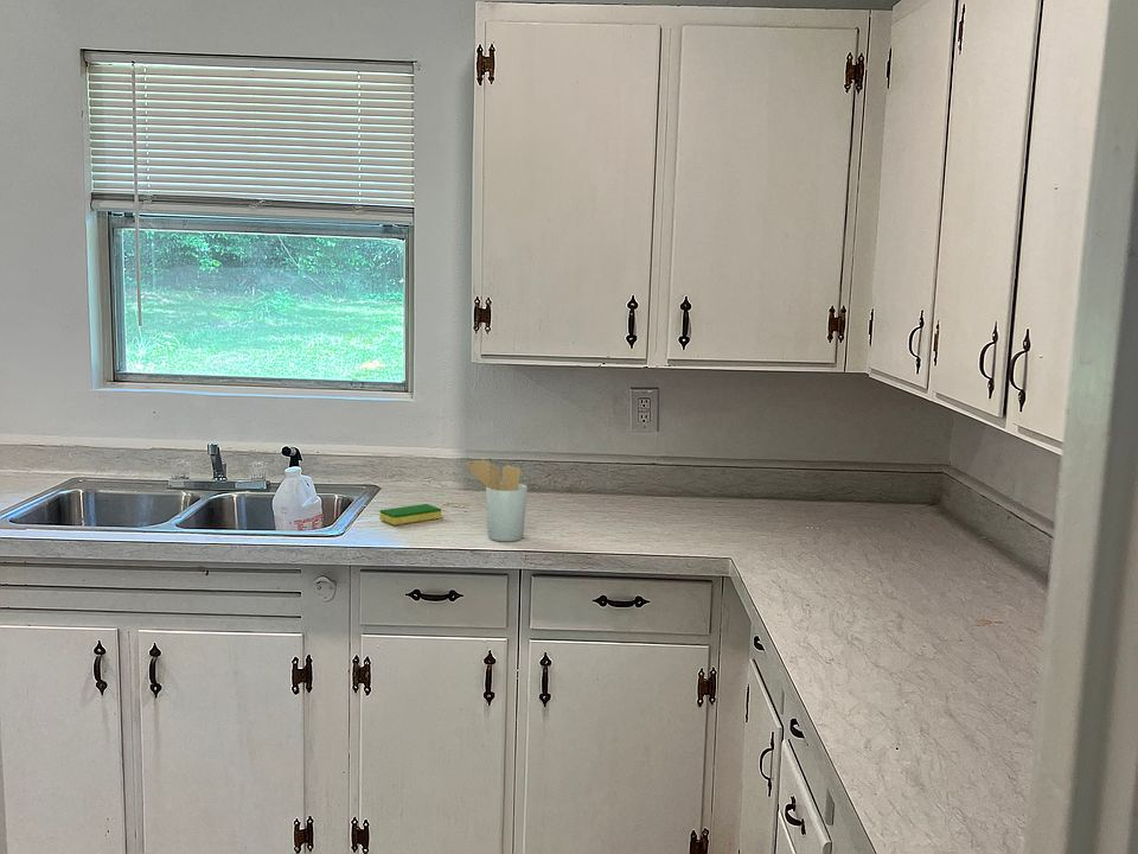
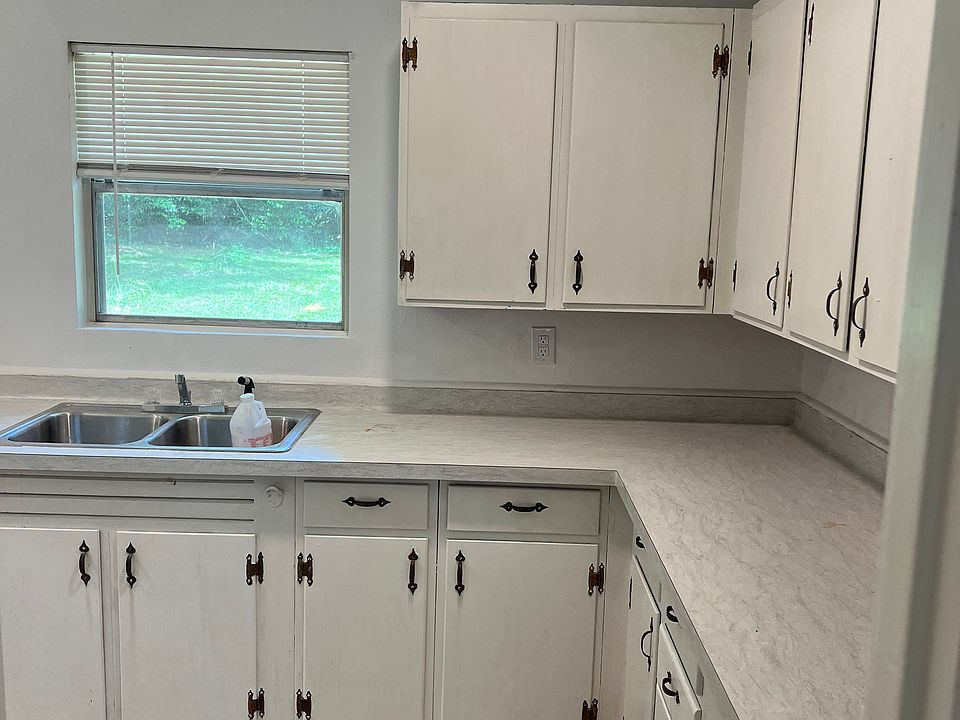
- utensil holder [465,459,529,542]
- dish sponge [378,503,442,527]
